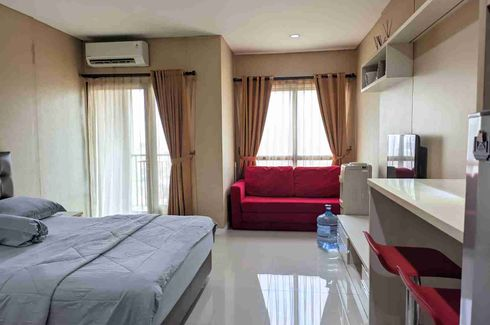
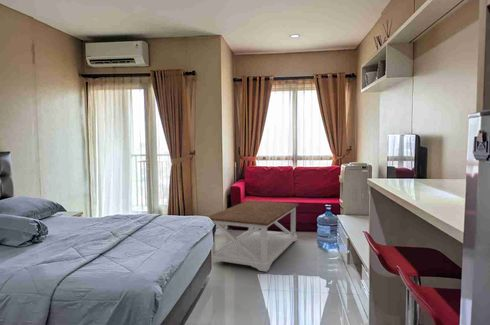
+ coffee table [207,199,299,273]
